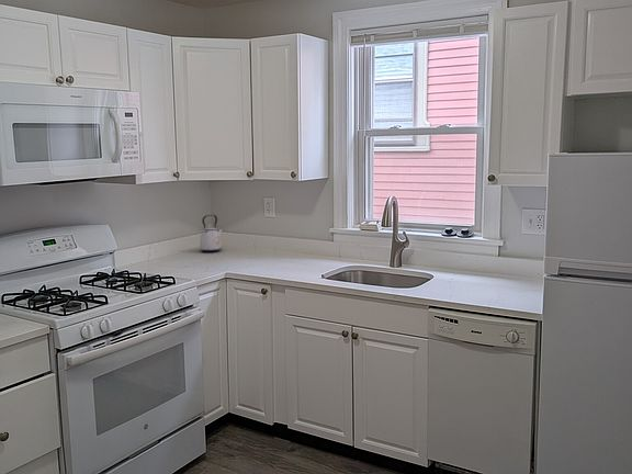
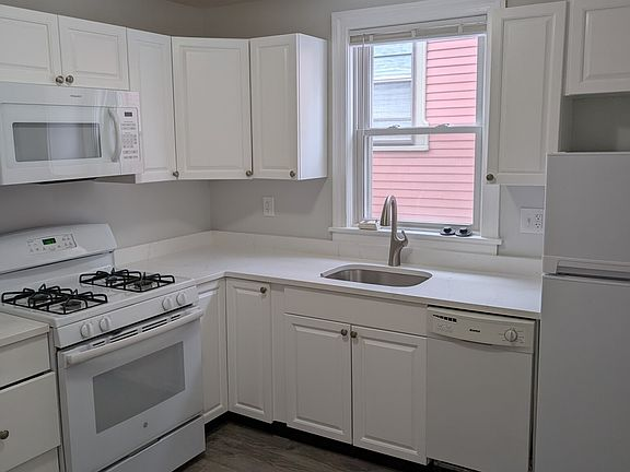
- kettle [199,214,224,253]
